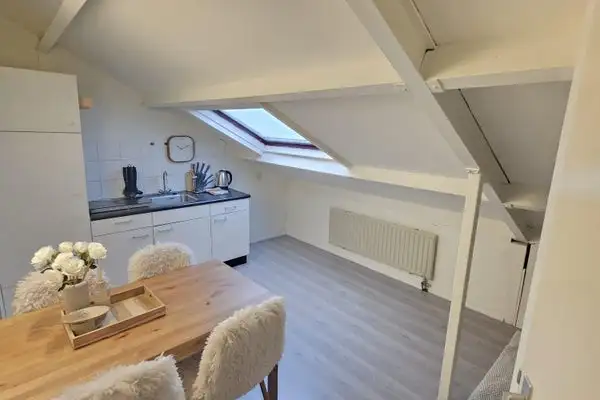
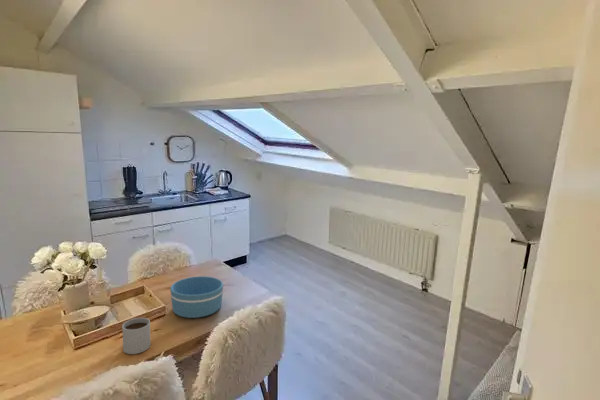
+ bowl [169,275,224,319]
+ mug [121,317,151,355]
